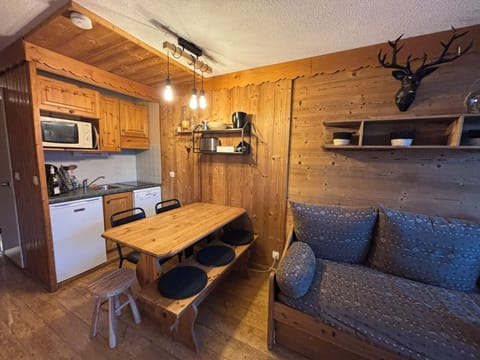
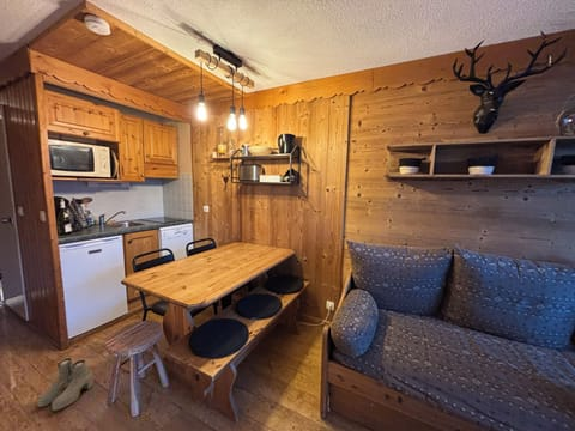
+ boots [36,357,95,412]
